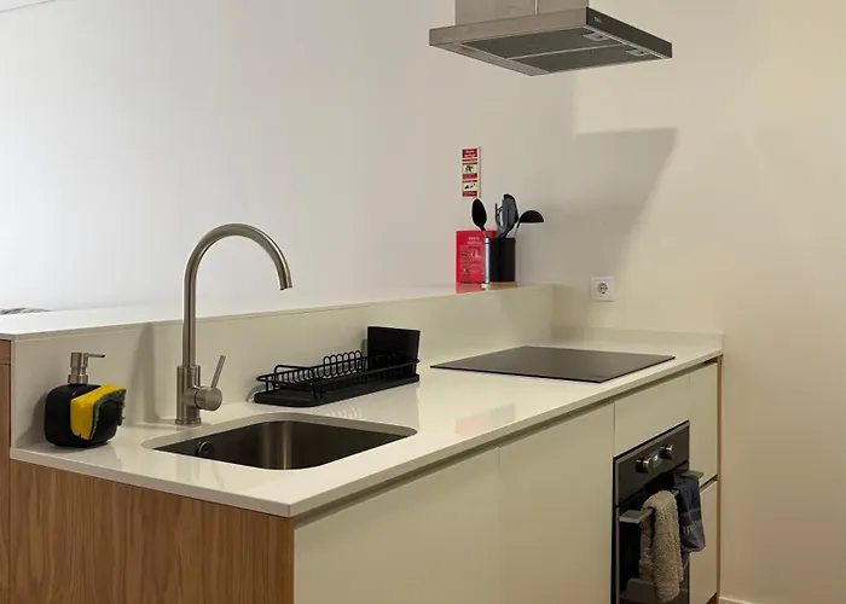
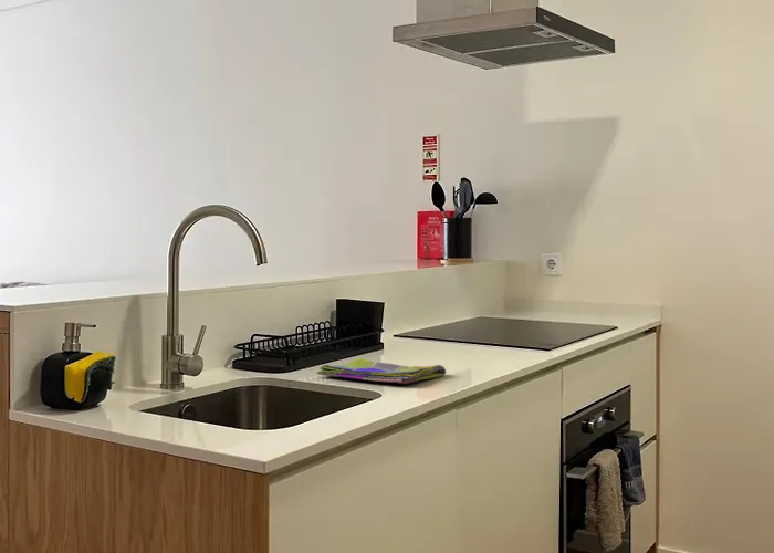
+ dish towel [316,357,447,385]
